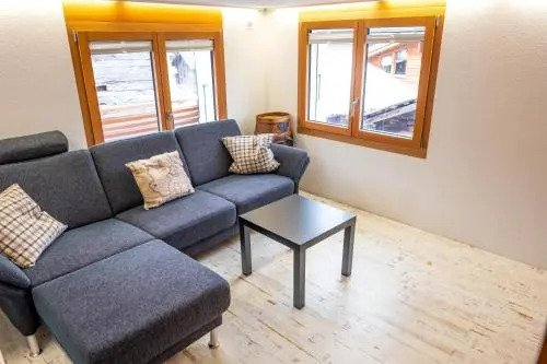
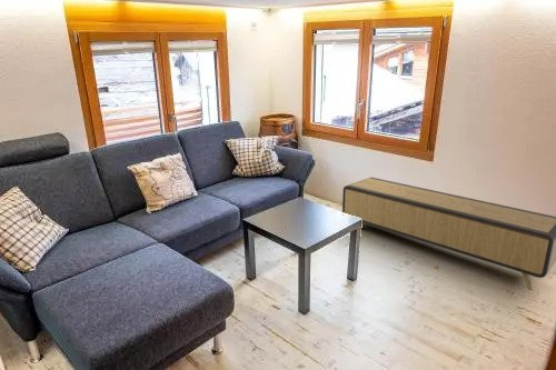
+ storage bench [341,177,556,291]
